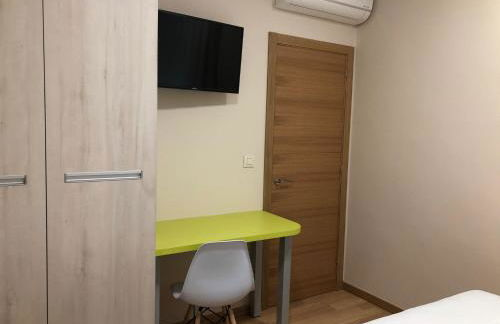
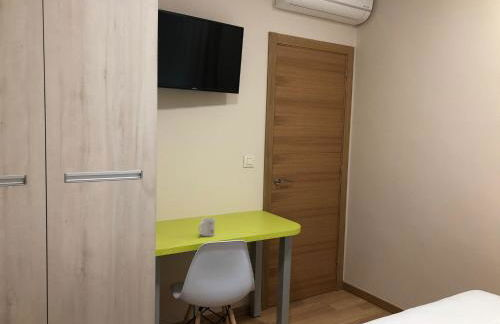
+ mug [197,217,216,237]
